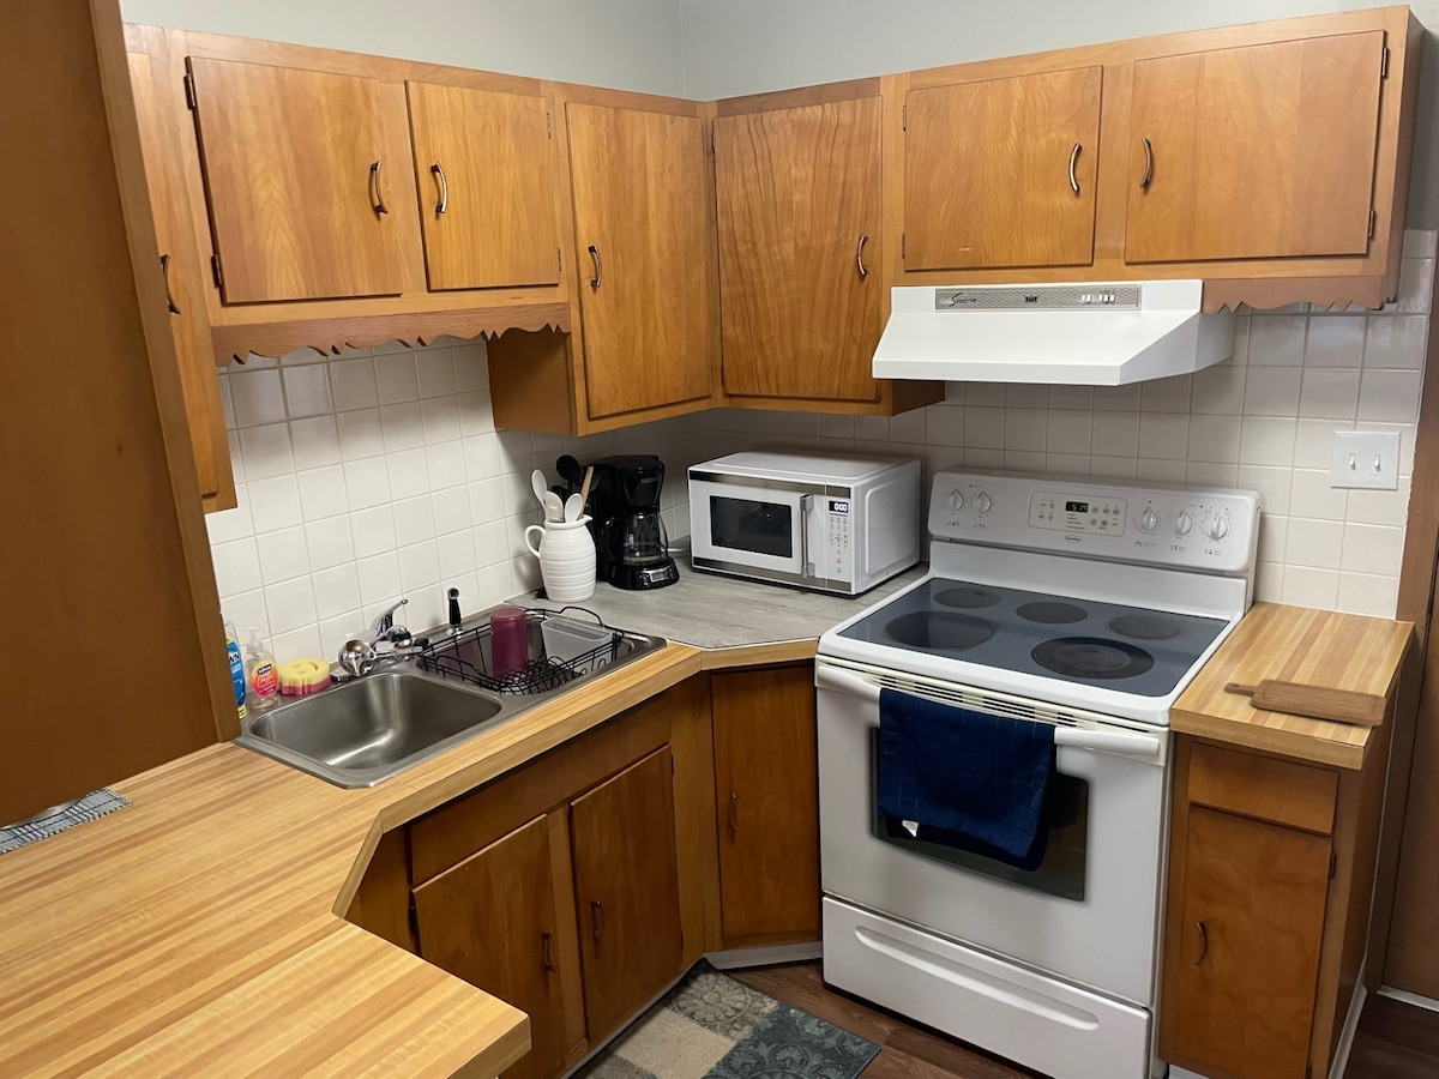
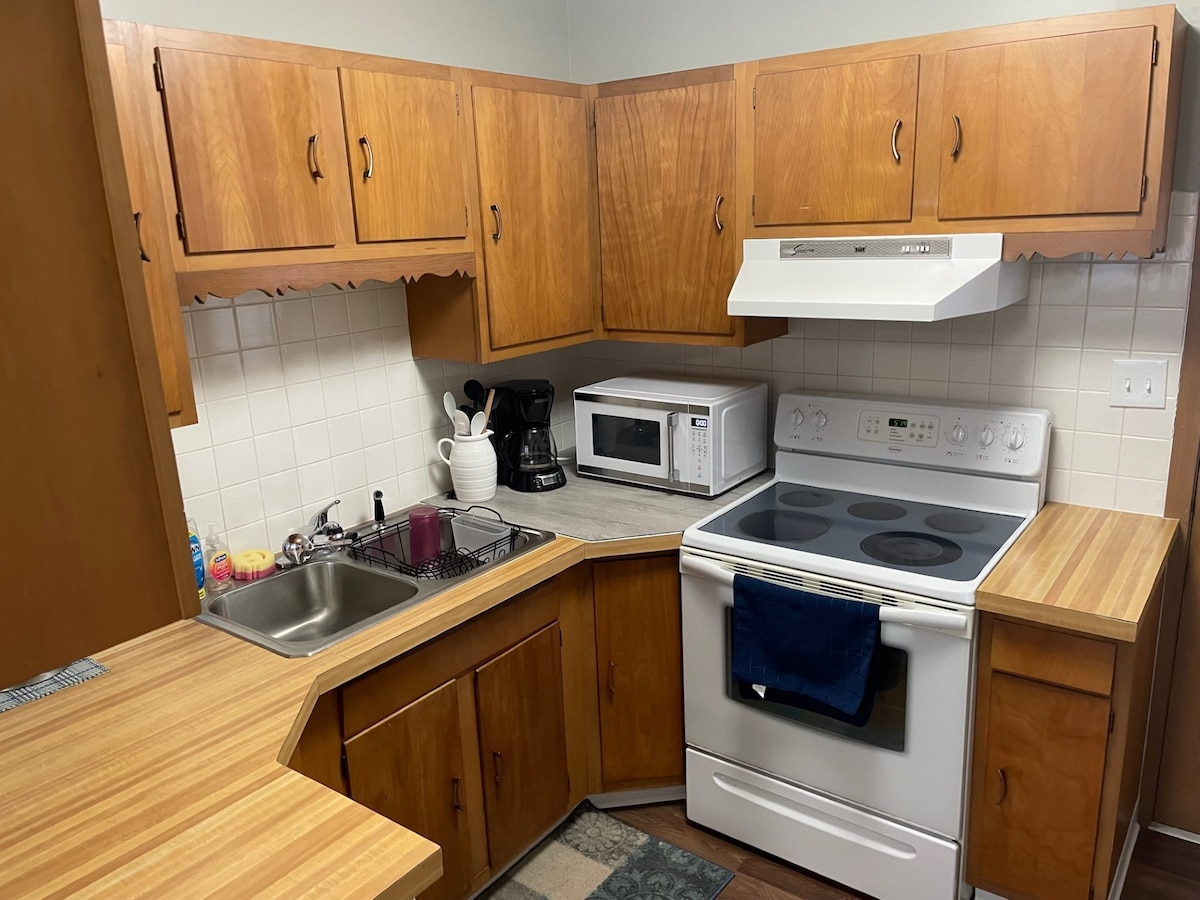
- chopping board [1224,679,1387,727]
